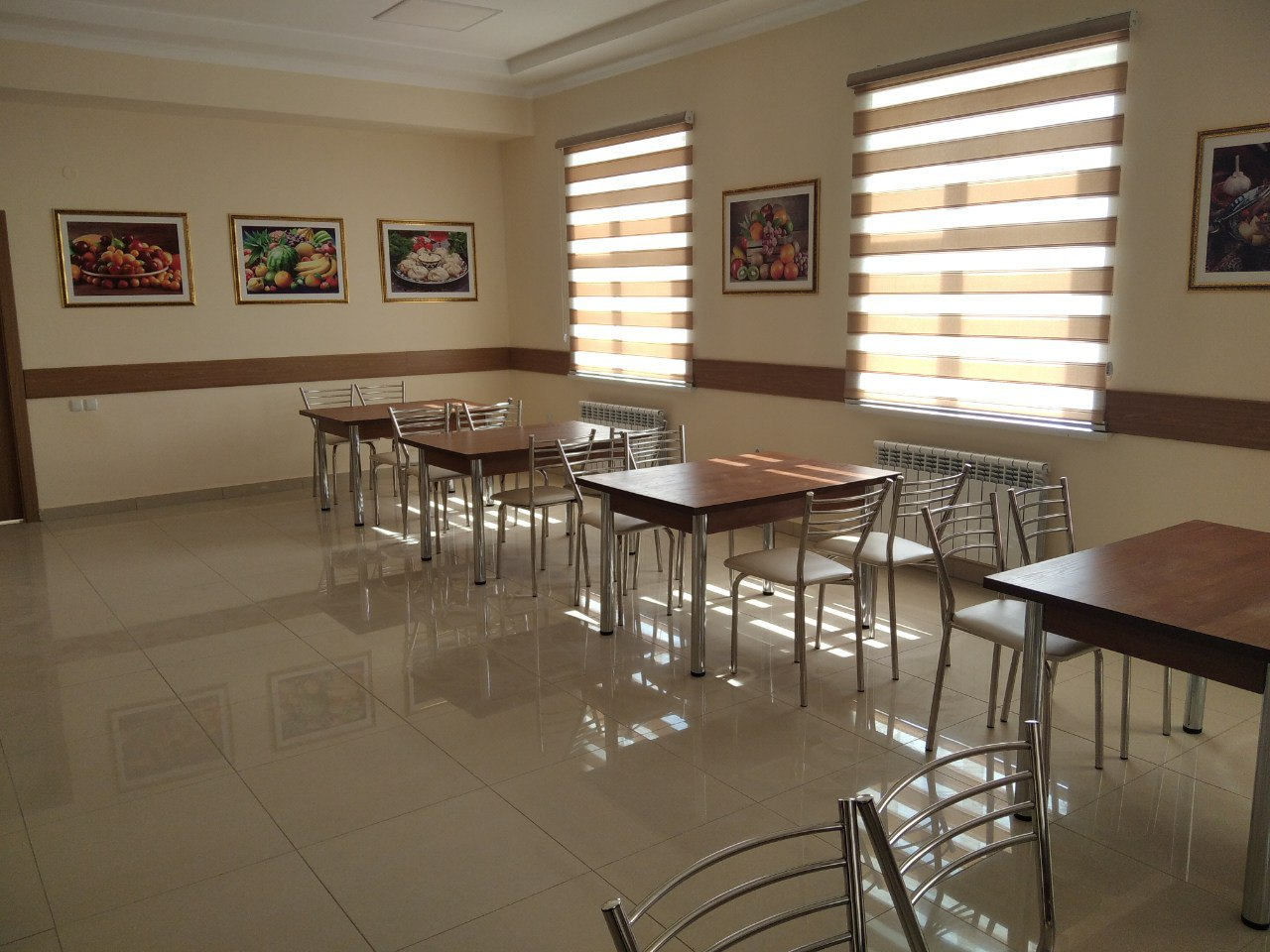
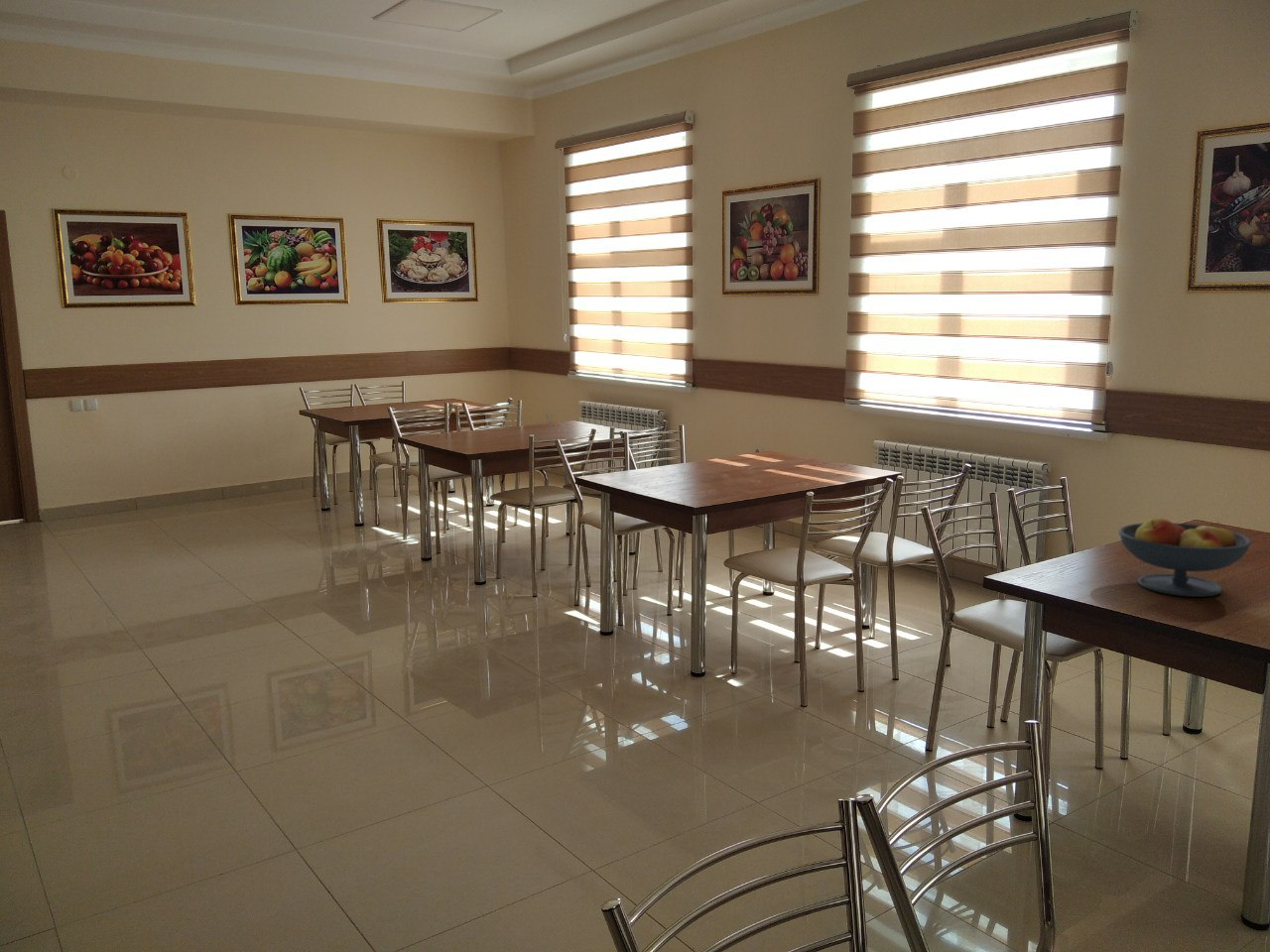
+ fruit bowl [1118,518,1253,598]
